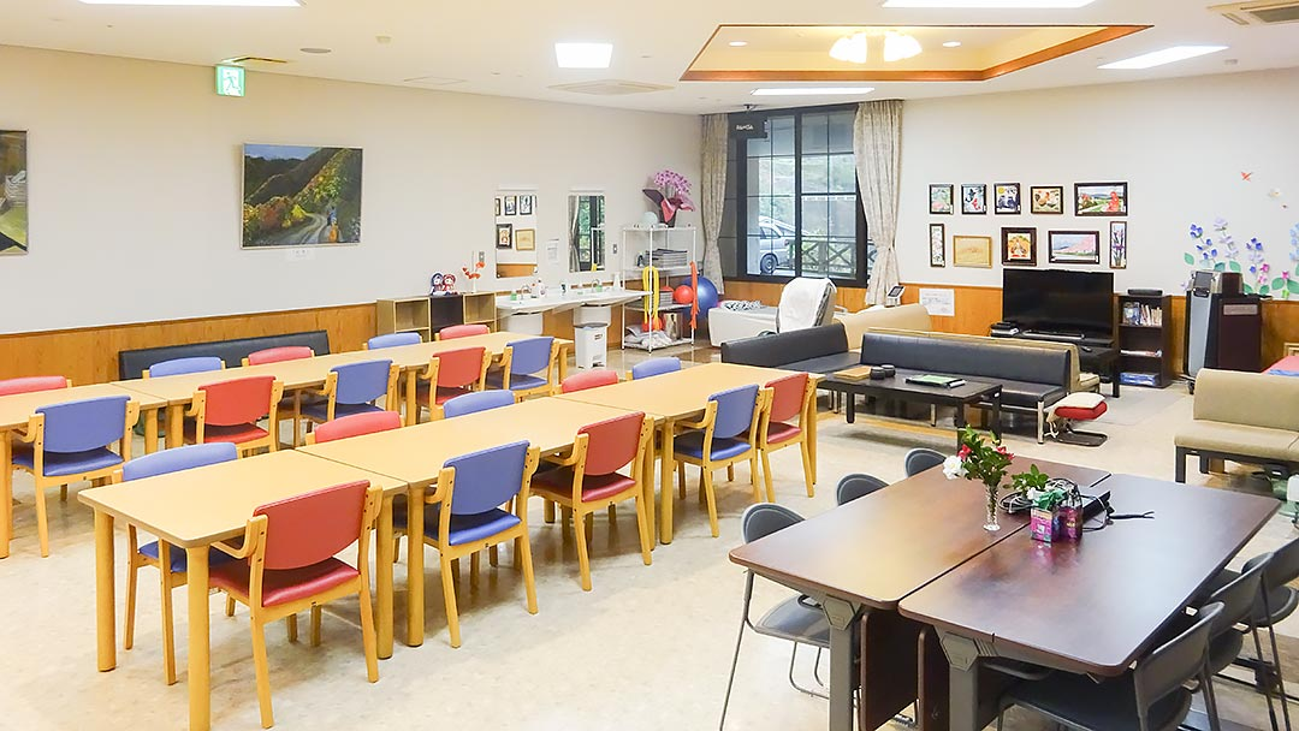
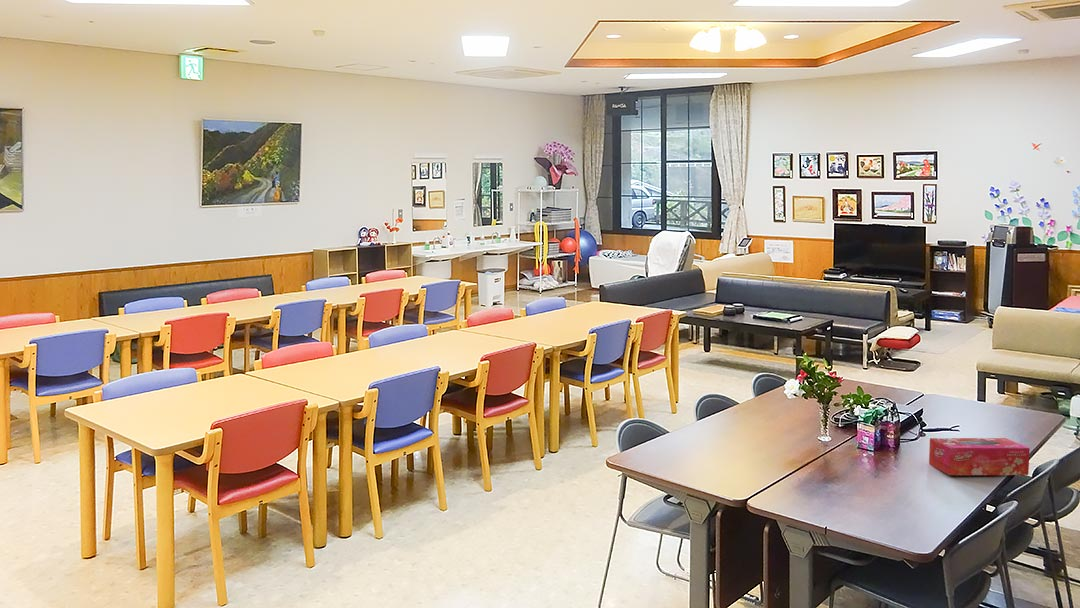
+ tissue box [928,437,1031,476]
